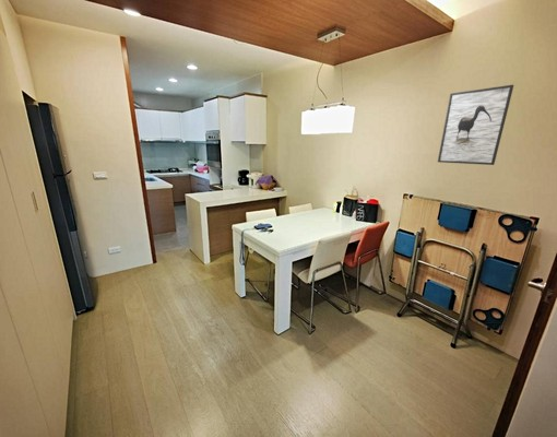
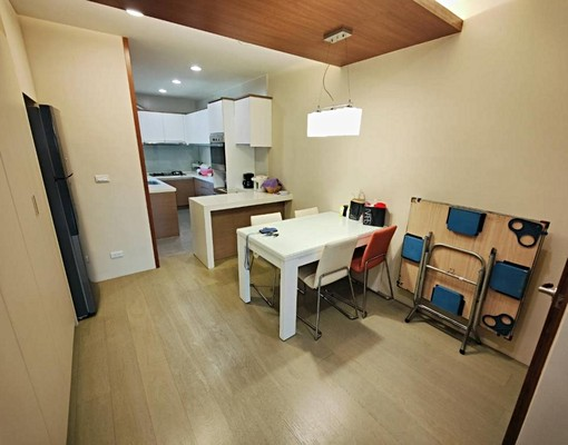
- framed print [437,84,514,166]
